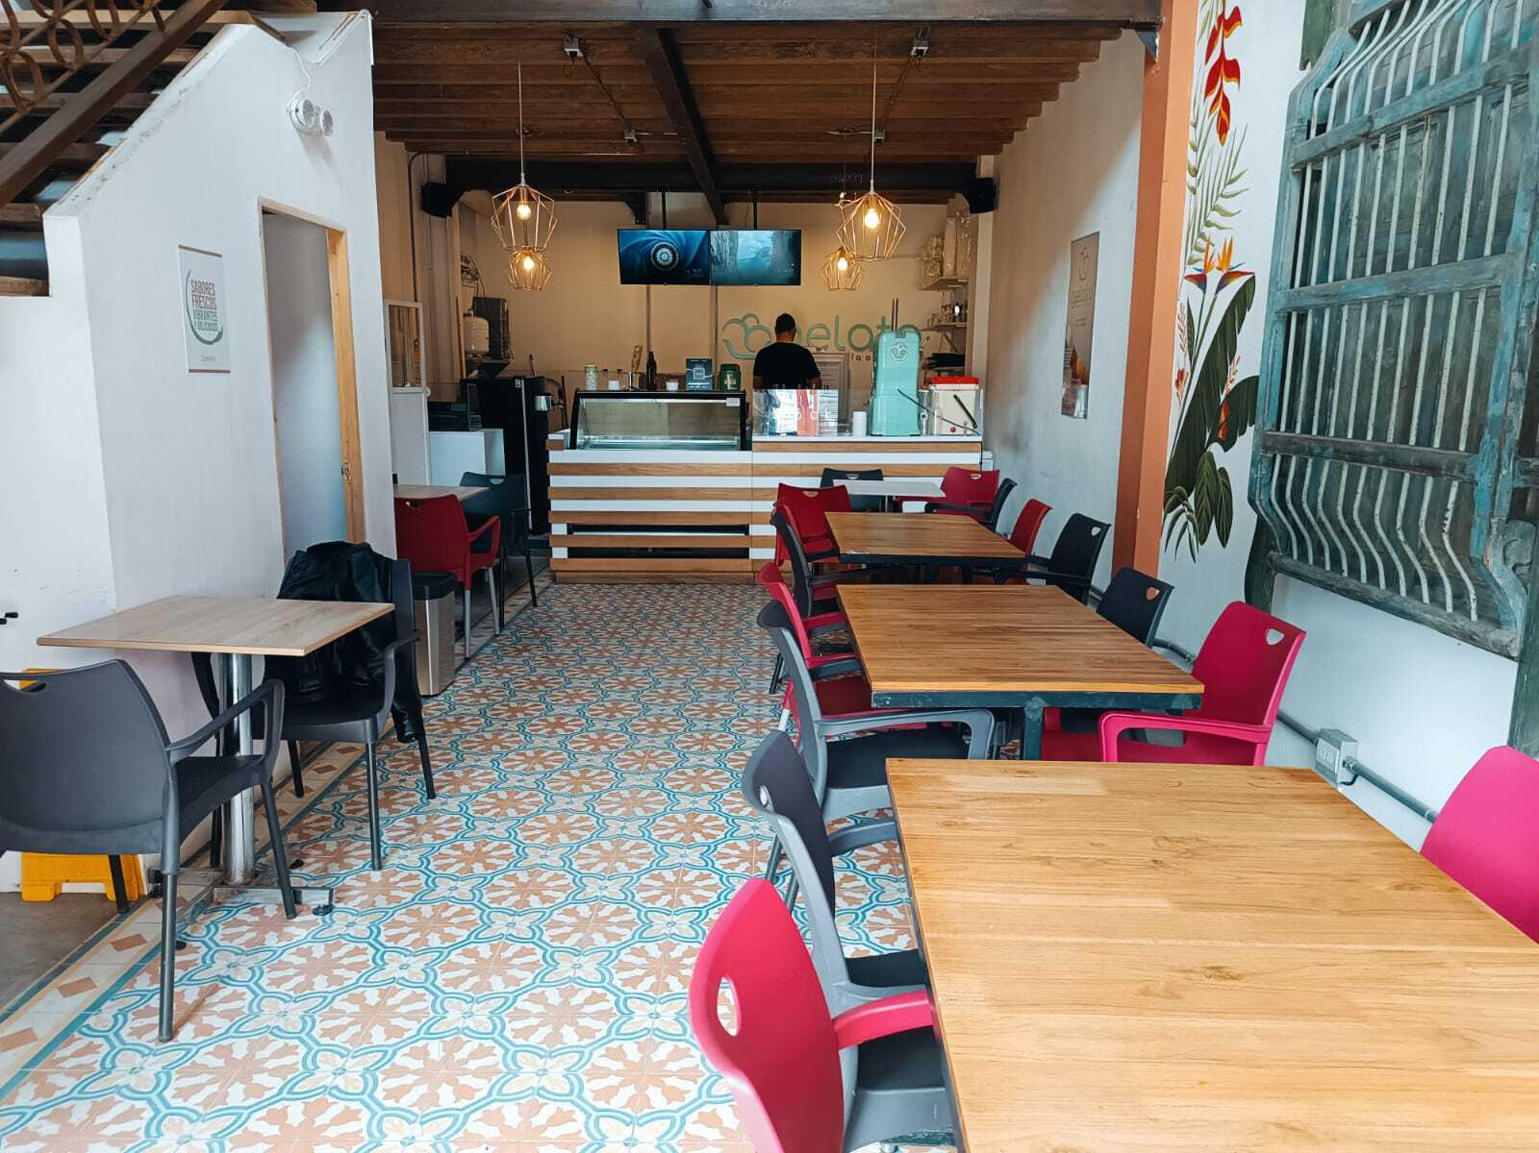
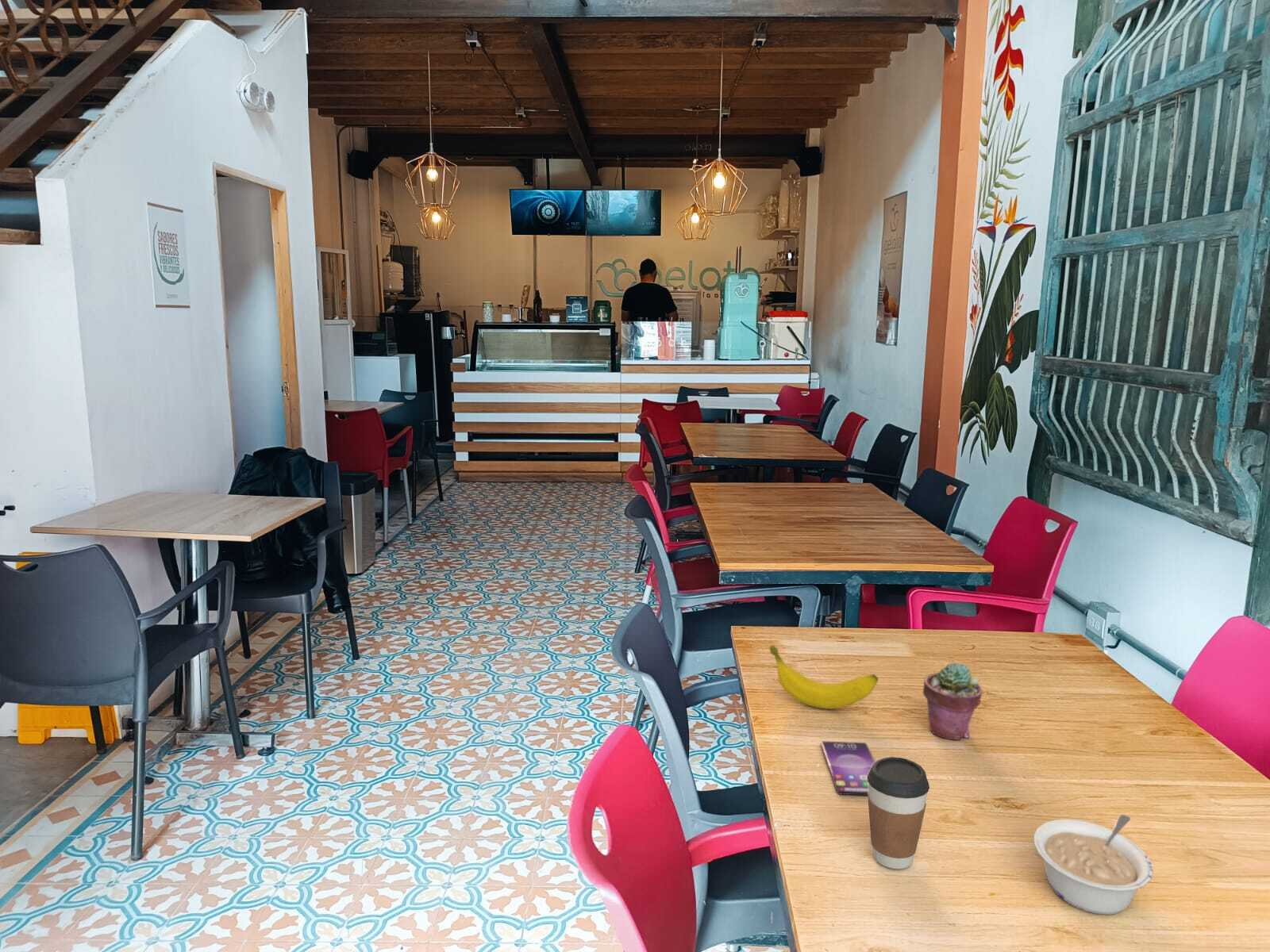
+ banana [768,644,879,710]
+ legume [1033,814,1154,916]
+ smartphone [820,740,876,797]
+ potted succulent [922,662,983,741]
+ coffee cup [867,756,930,870]
